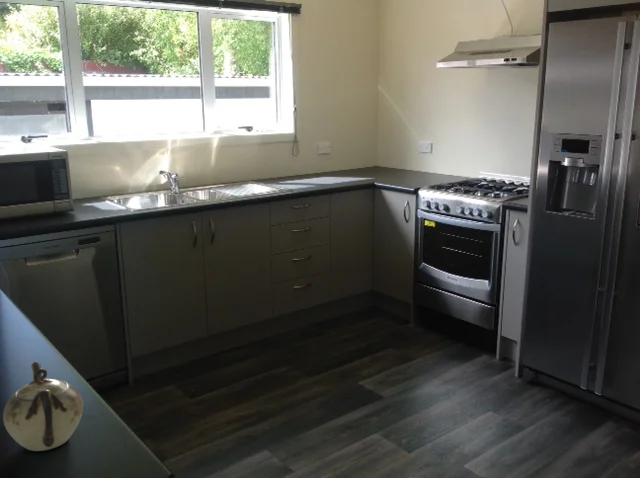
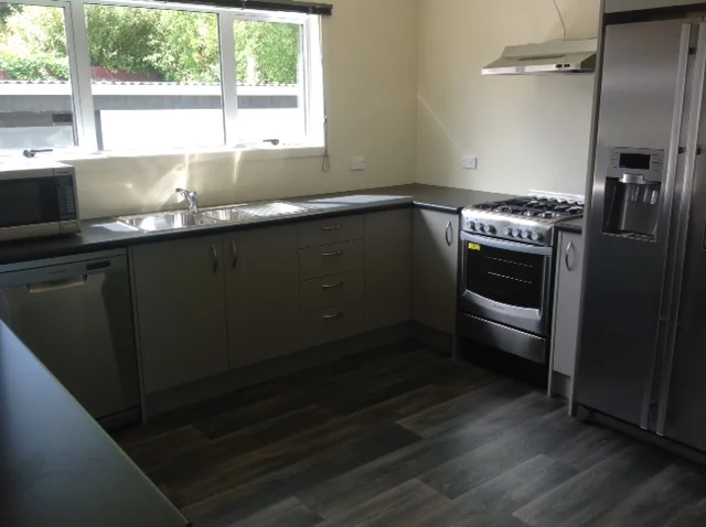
- teapot [2,361,84,452]
